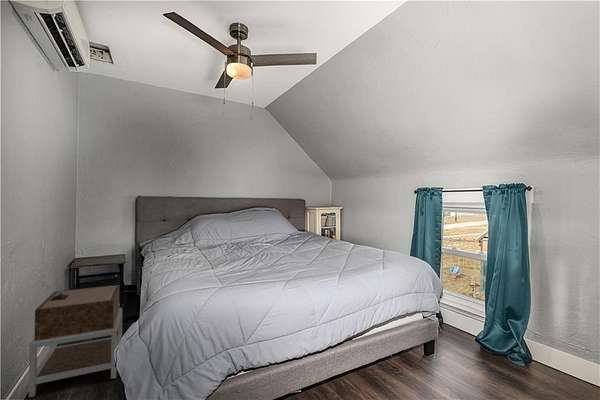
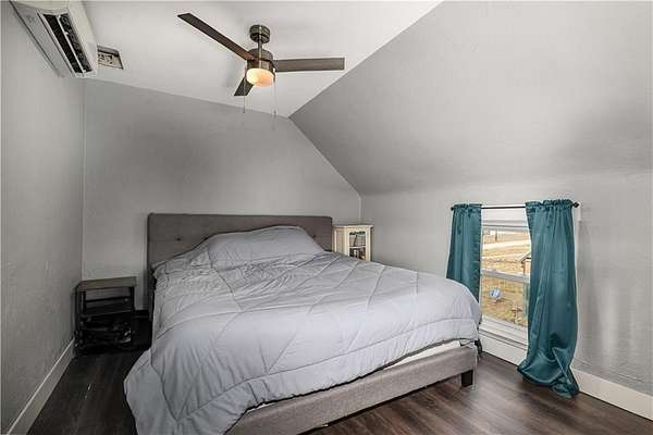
- nightstand [28,284,123,398]
